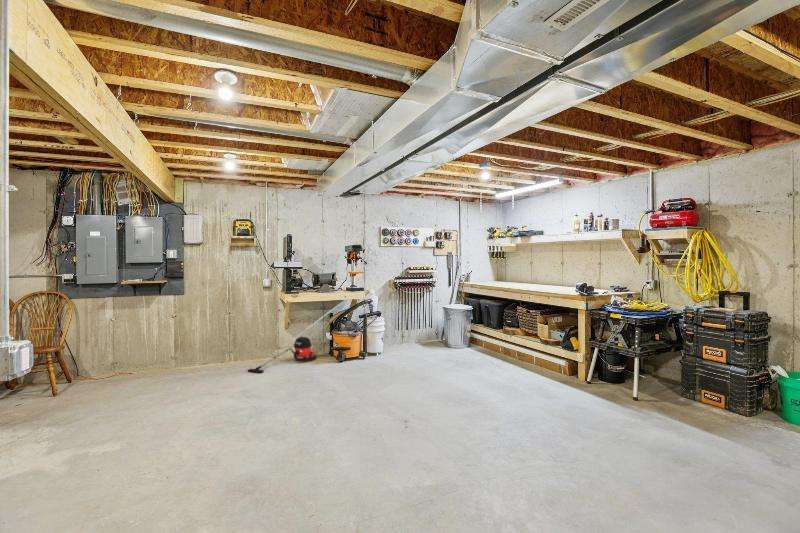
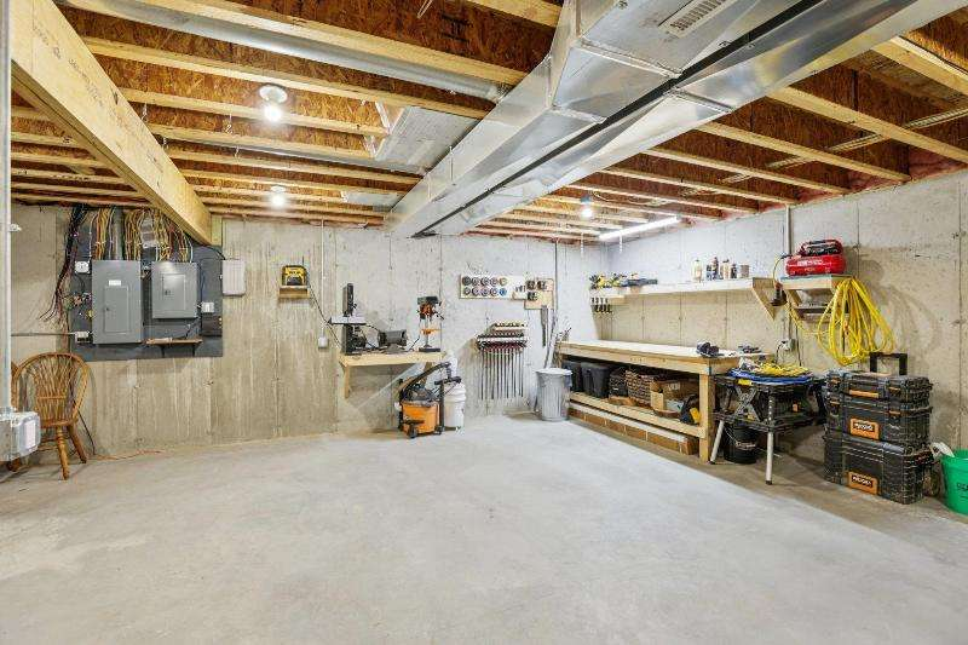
- vacuum cleaner [247,335,317,374]
